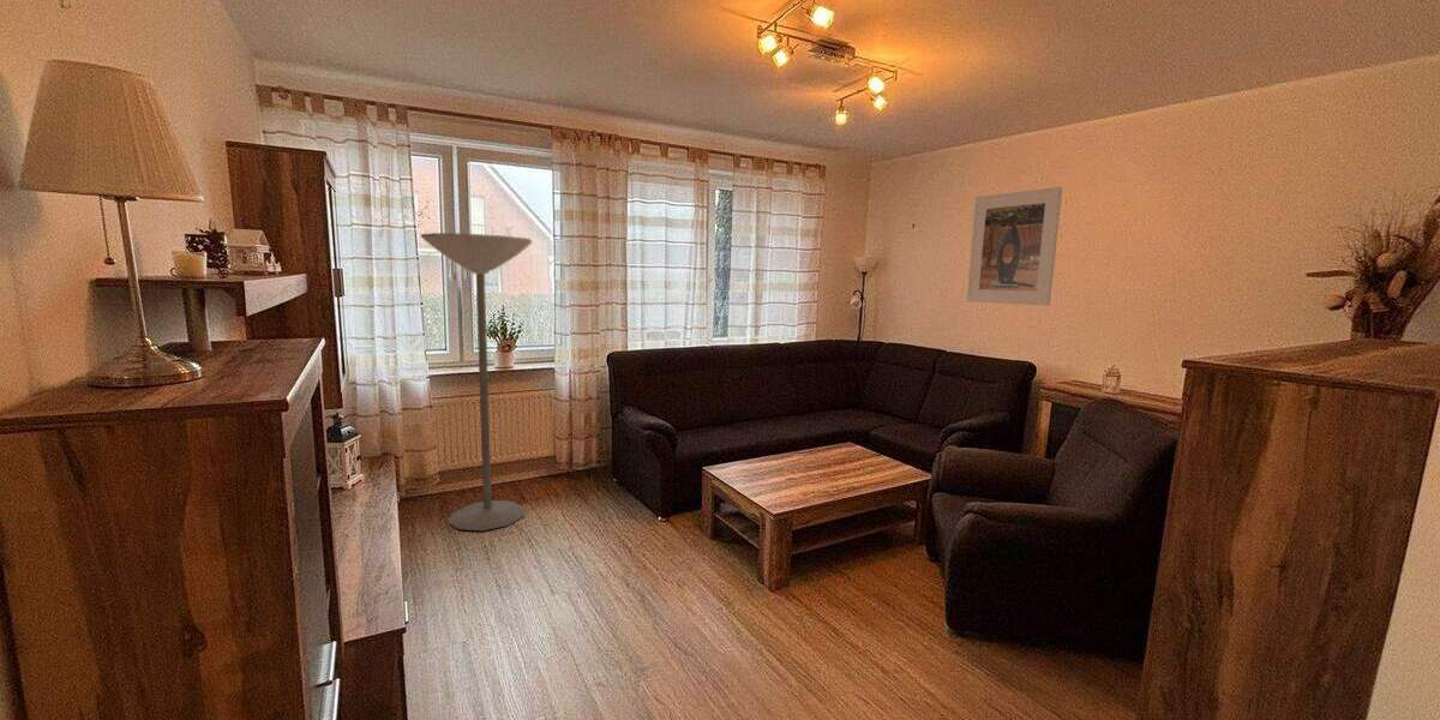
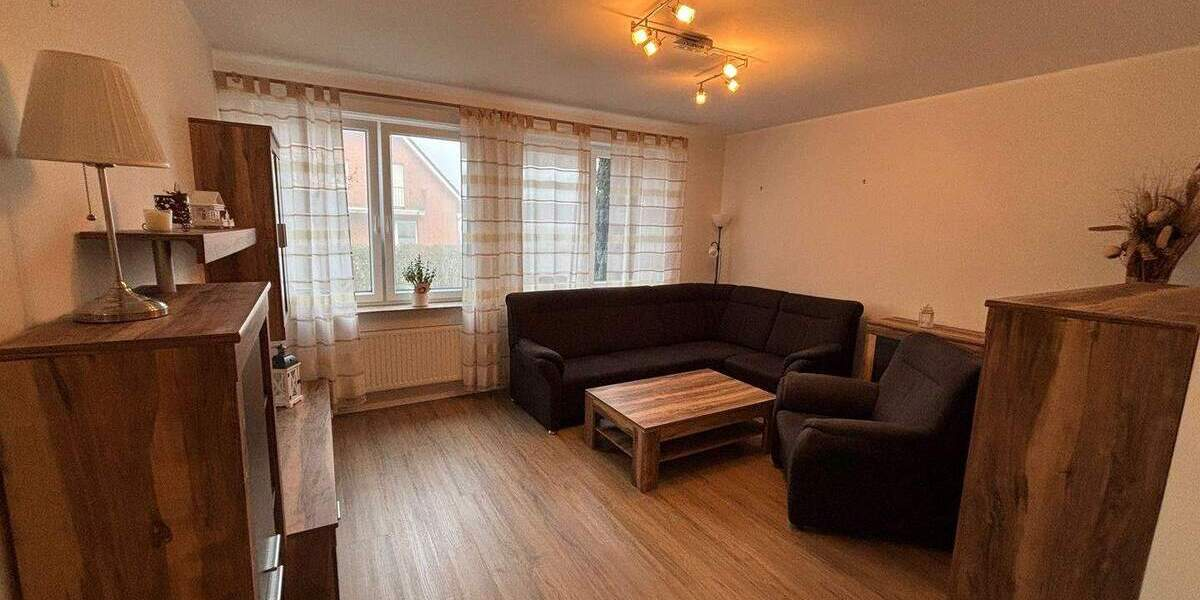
- floor lamp [420,232,533,532]
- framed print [965,186,1063,307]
